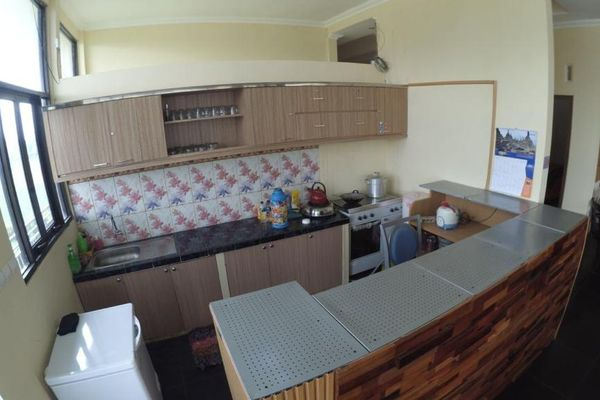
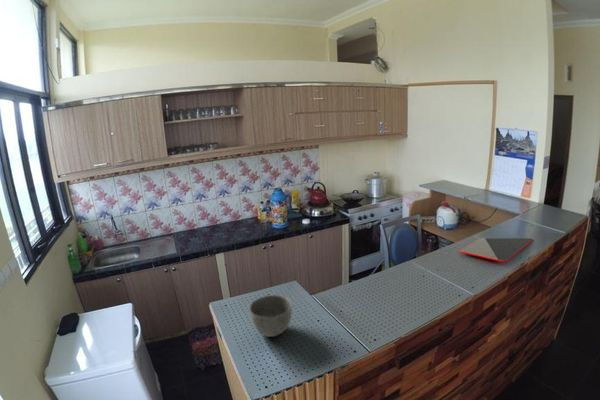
+ bowl [248,294,293,338]
+ cutting board [459,237,534,263]
